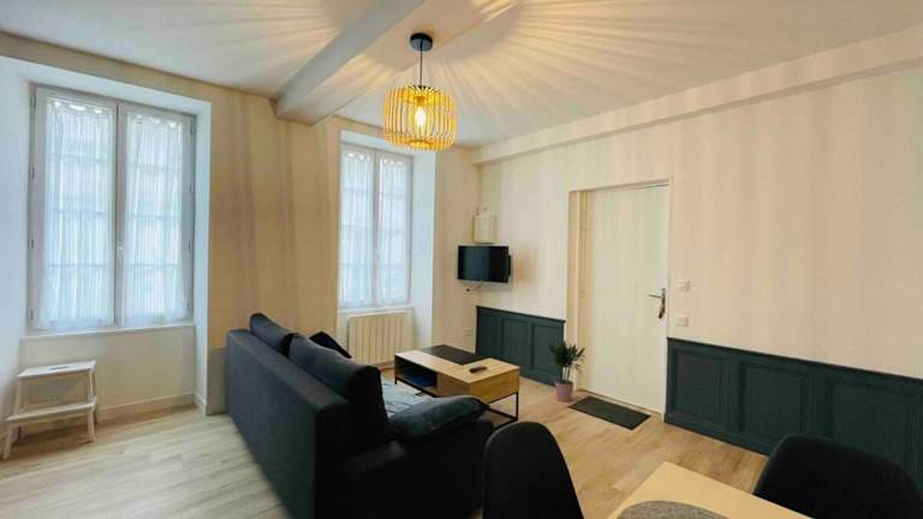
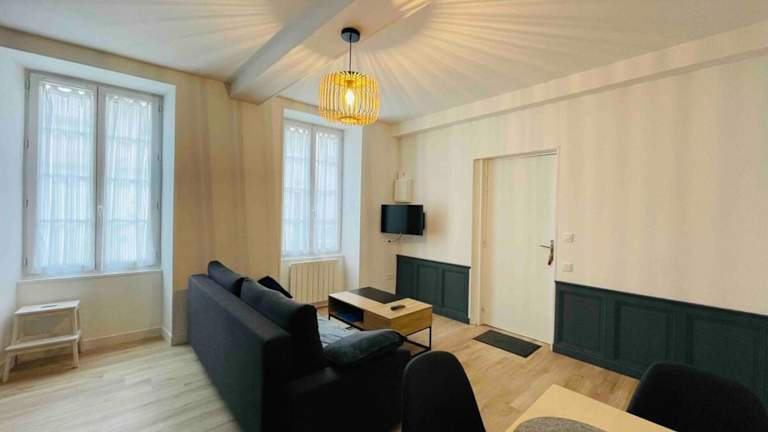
- potted plant [547,339,586,402]
